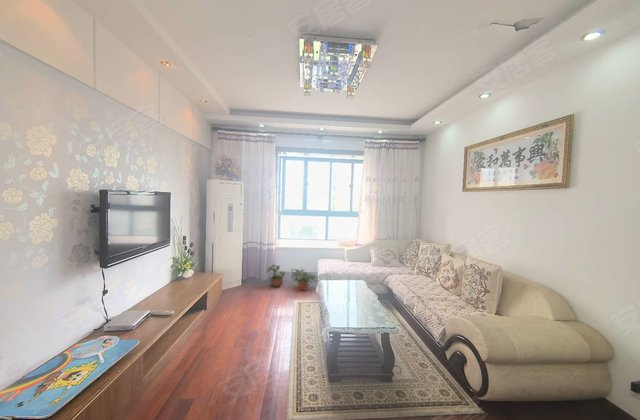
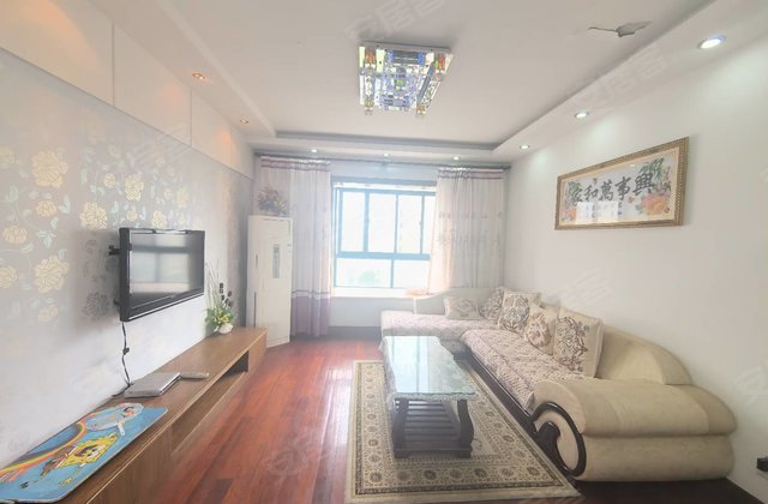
- potted plant [266,263,286,288]
- potted plant [290,268,319,291]
